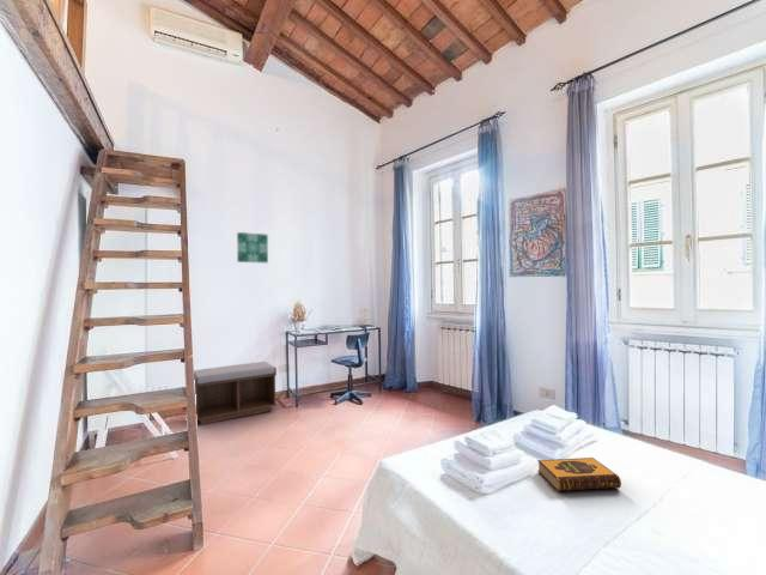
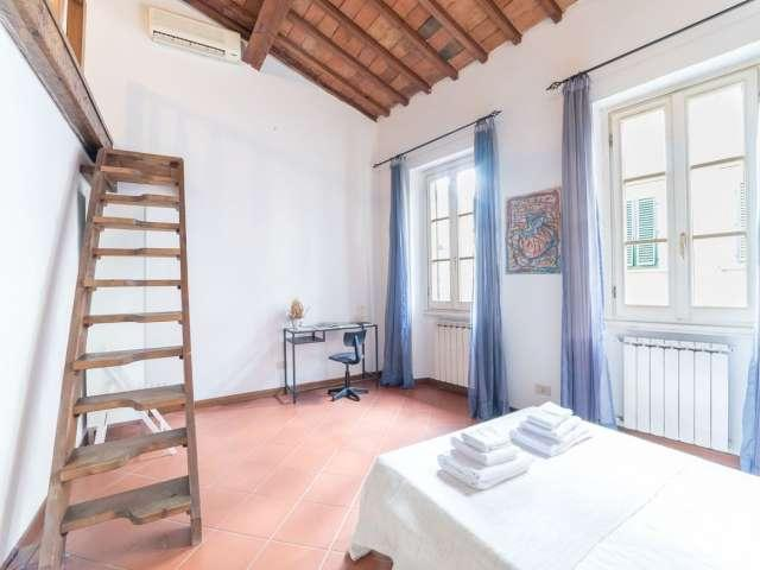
- bench [193,361,278,425]
- hardback book [536,456,622,492]
- wall art [236,231,269,264]
